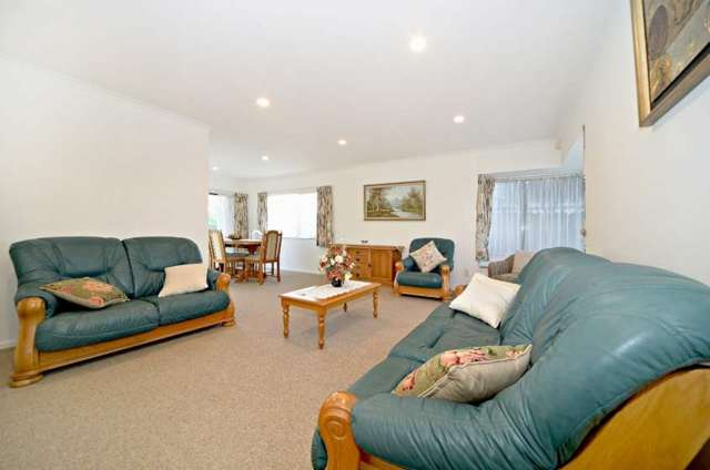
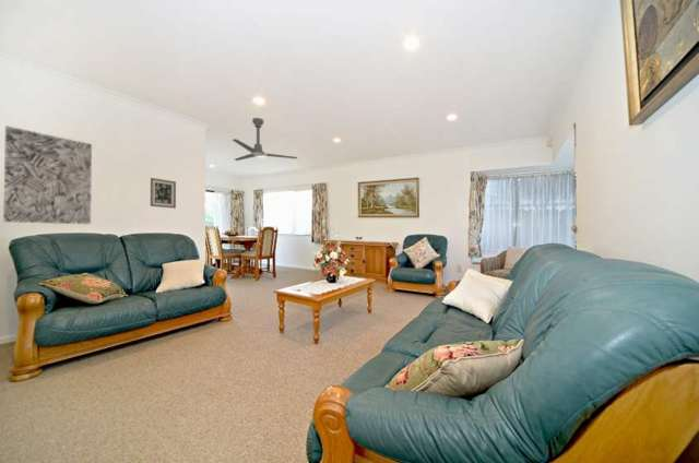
+ ceiling fan [232,117,298,162]
+ wall art [2,124,93,225]
+ wall art [150,177,177,210]
